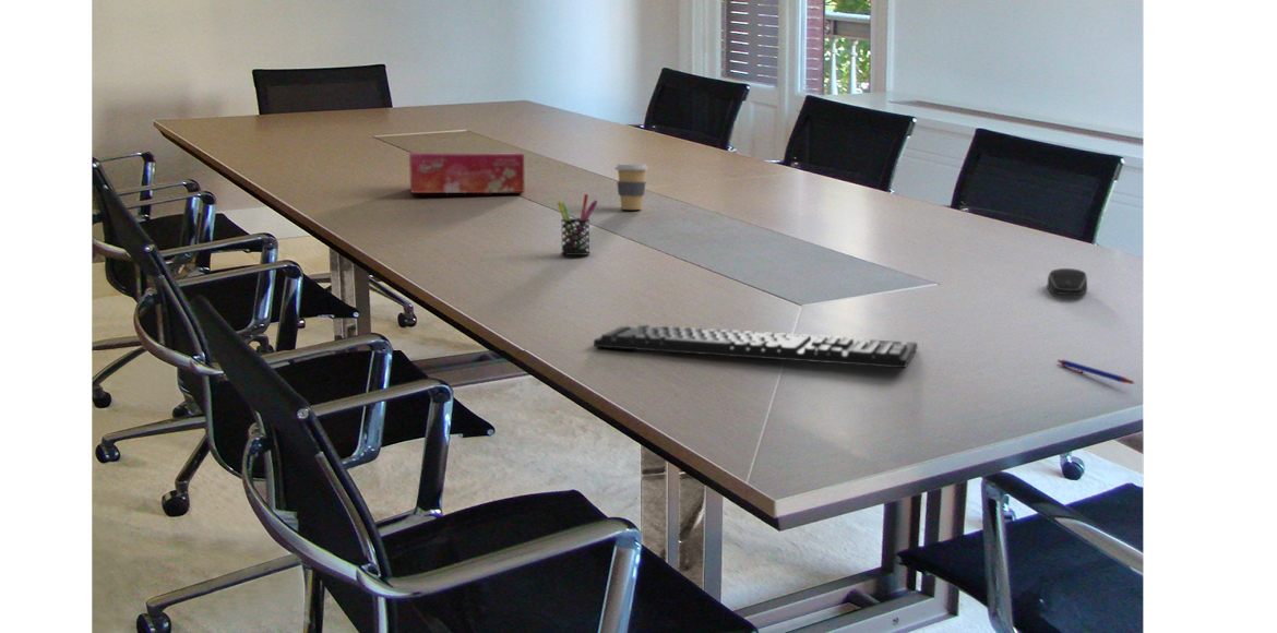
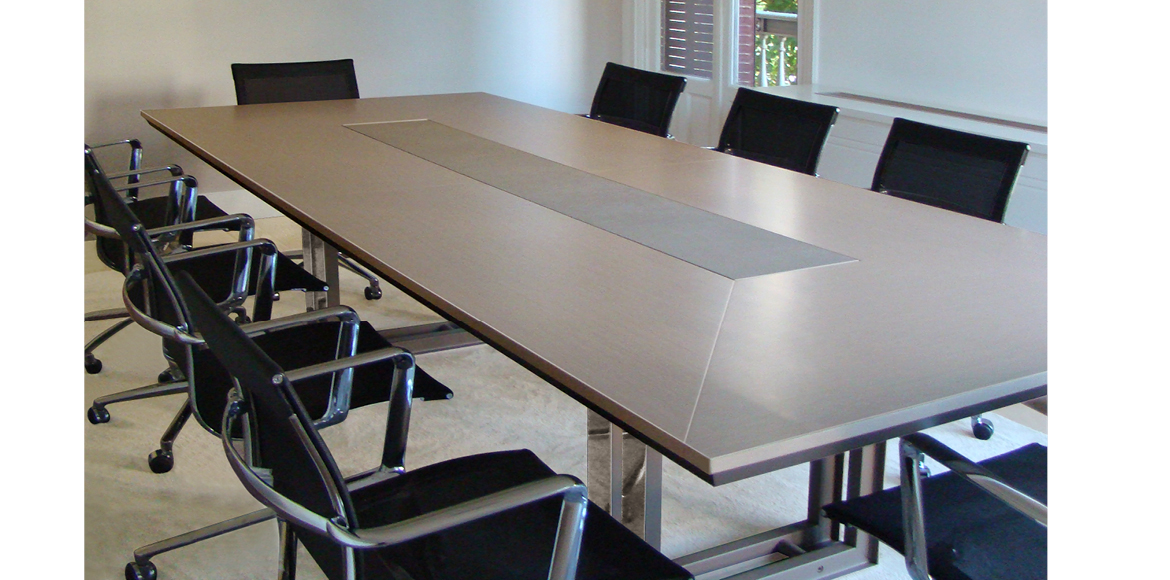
- pen [1057,359,1136,385]
- pen holder [557,193,599,256]
- computer mouse [1046,267,1088,296]
- keyboard [593,323,919,369]
- coffee cup [614,164,649,211]
- tissue box [408,152,525,194]
